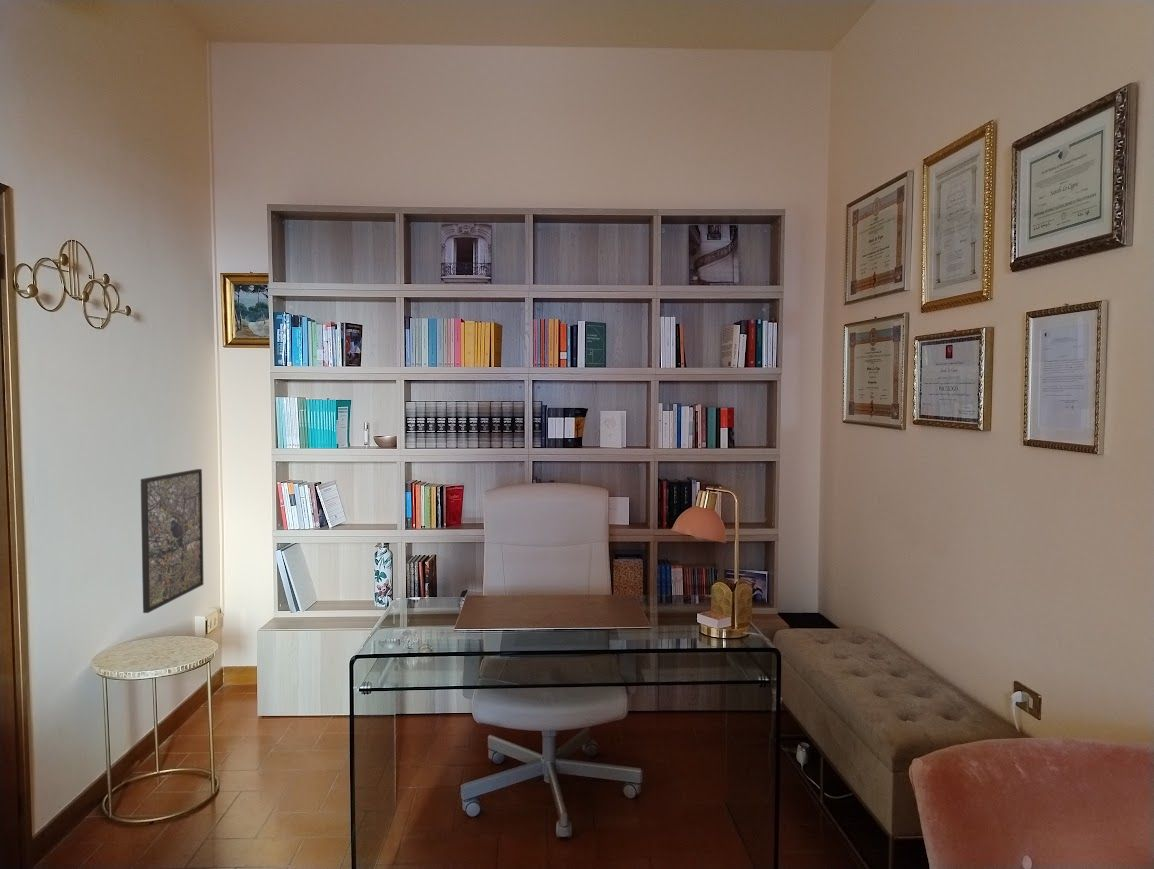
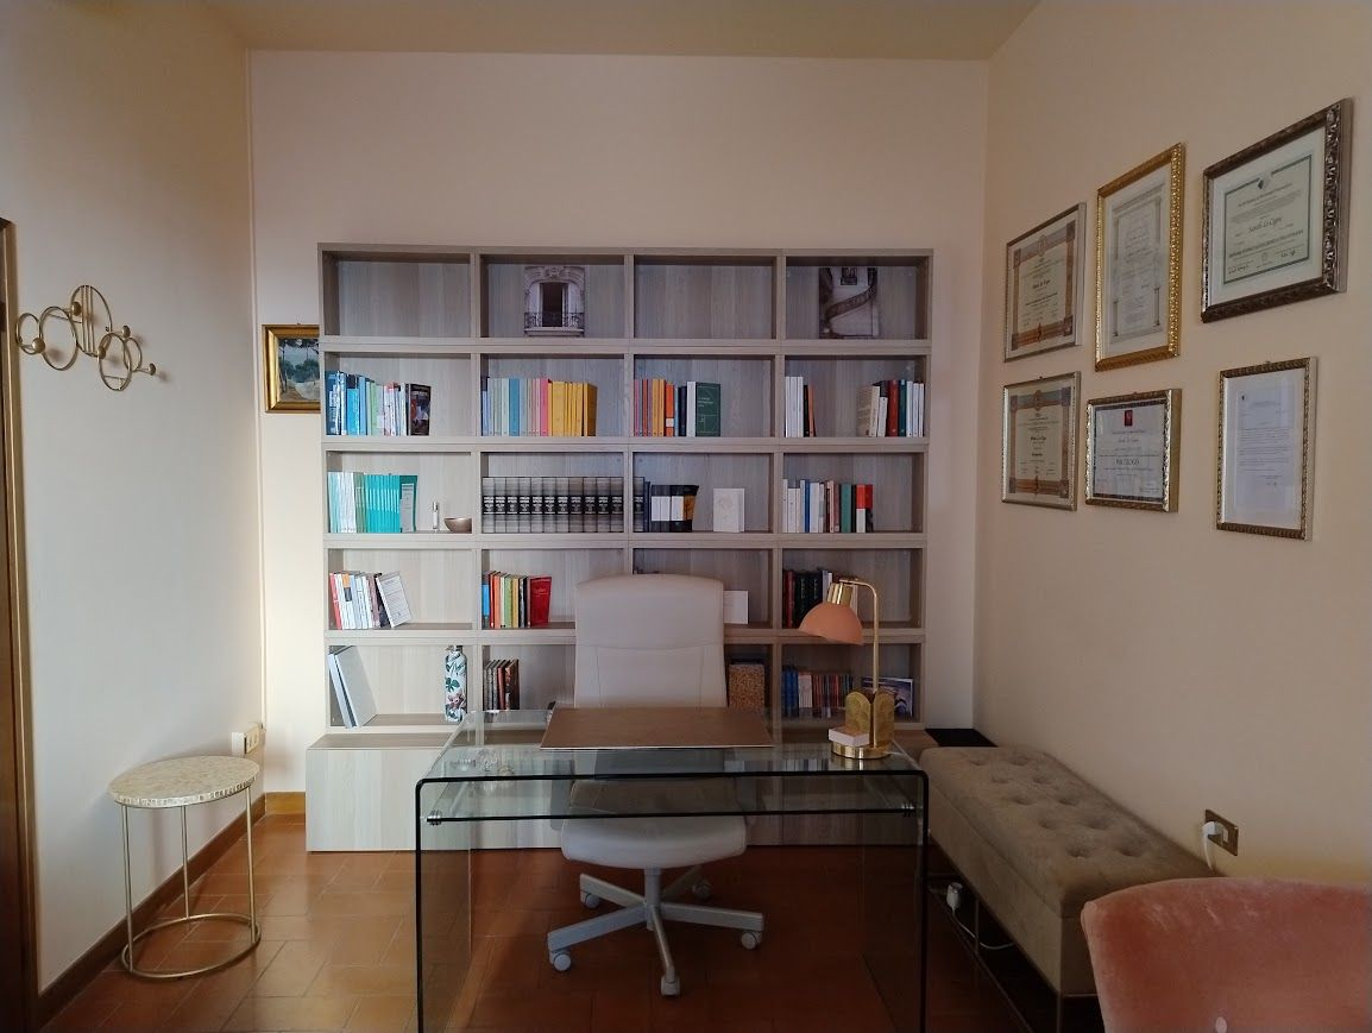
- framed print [140,468,205,614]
